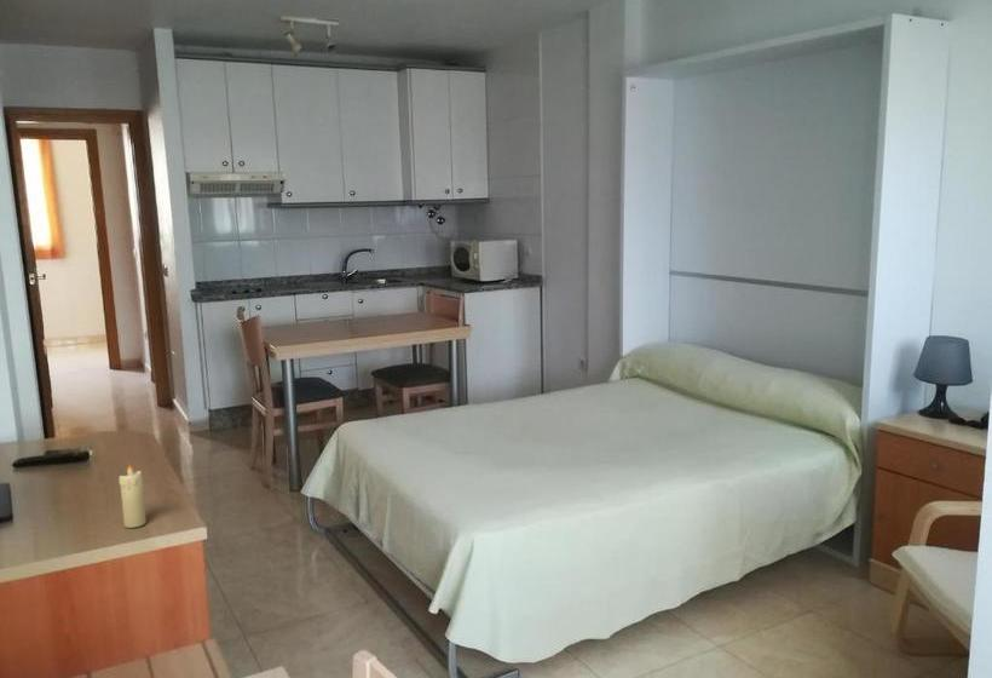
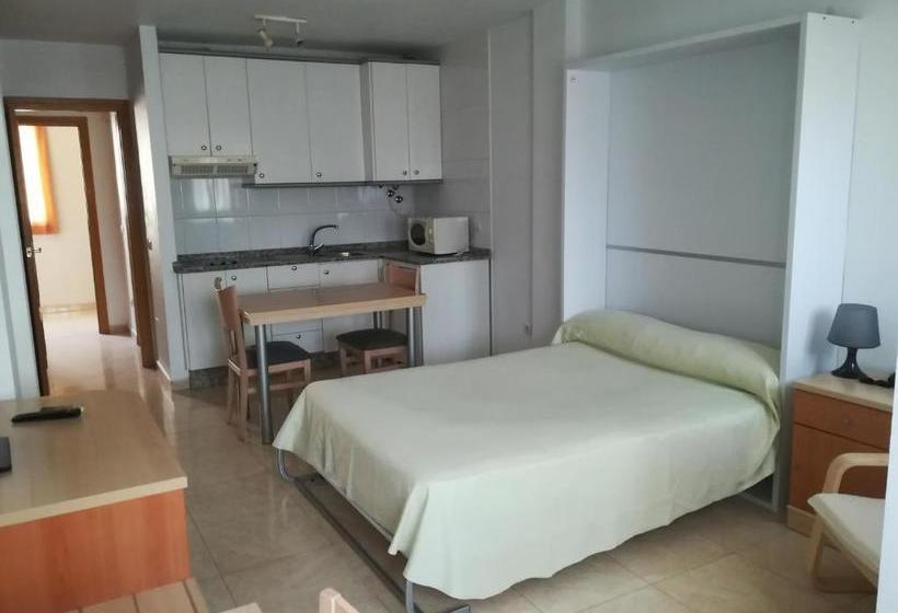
- candle [117,461,148,529]
